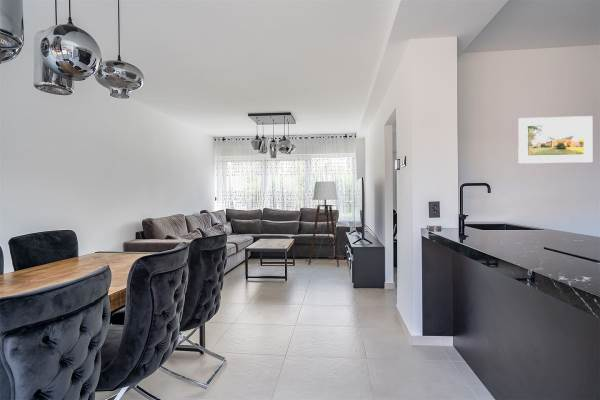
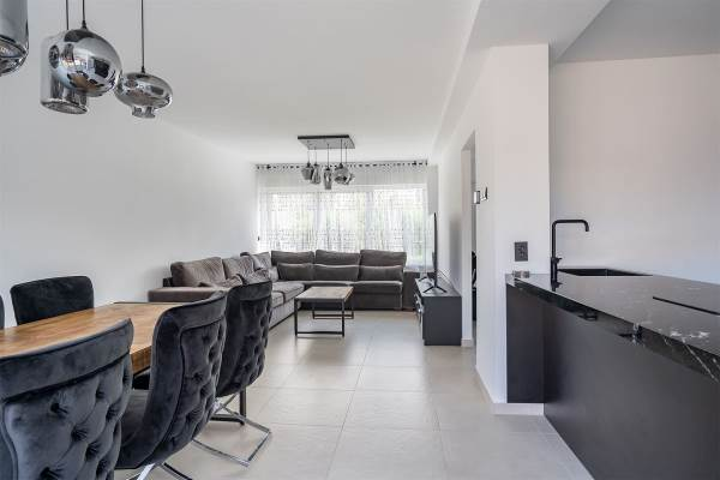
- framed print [517,115,593,165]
- floor lamp [304,181,340,268]
